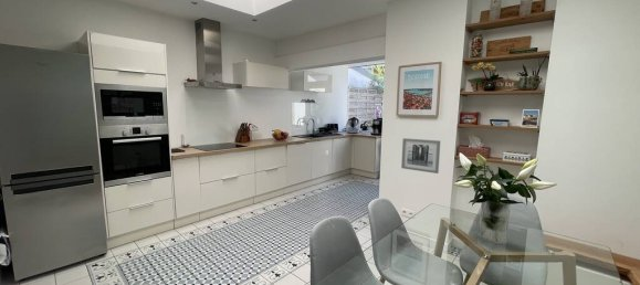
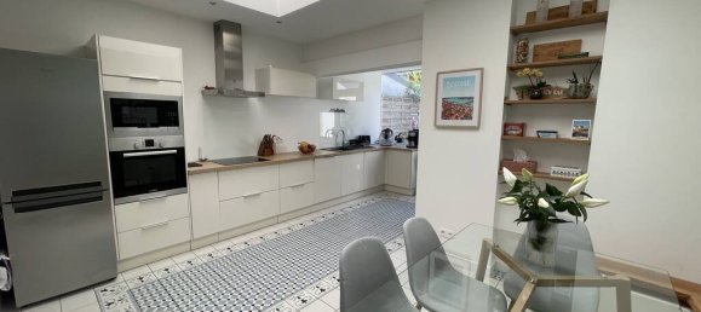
- wall art [400,137,441,175]
